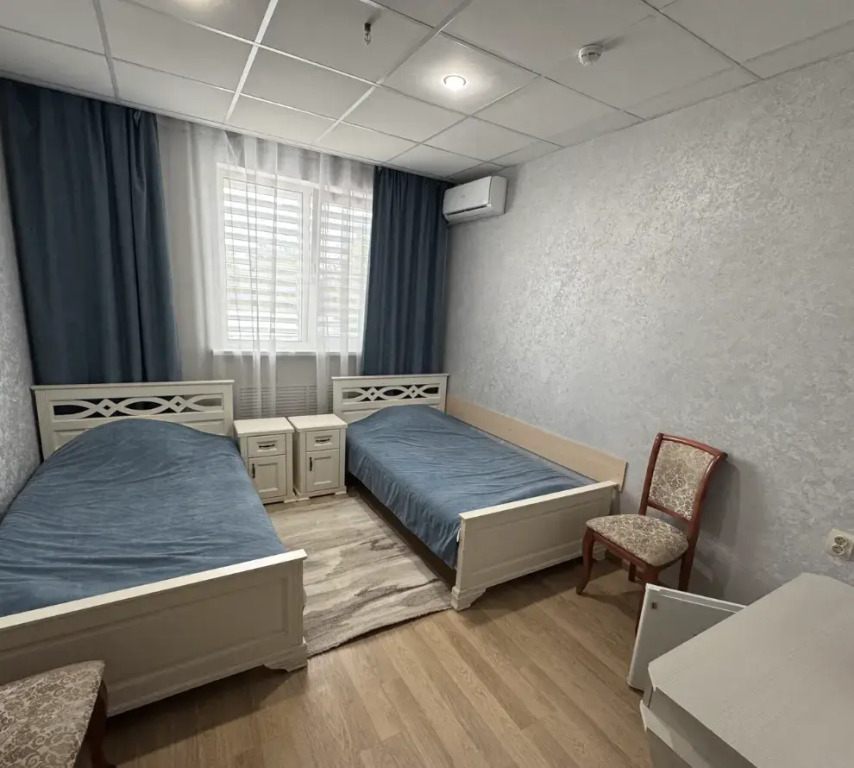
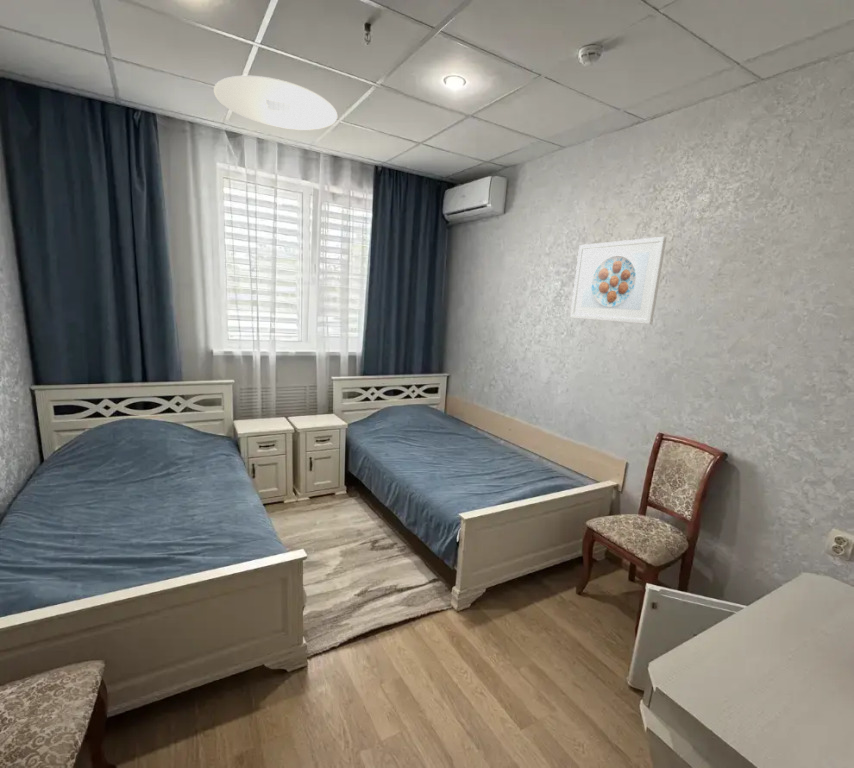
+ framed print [569,236,667,325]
+ ceiling light [213,75,338,132]
